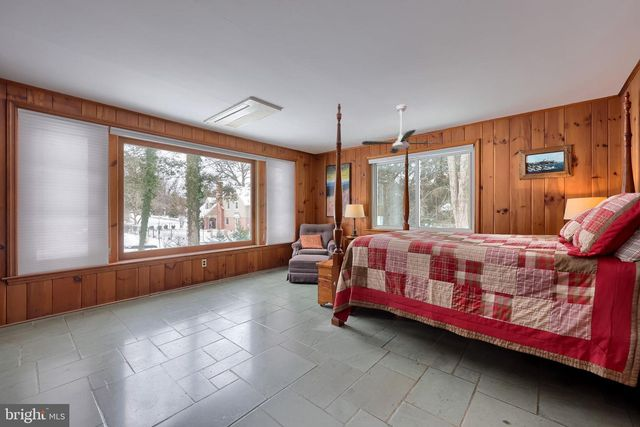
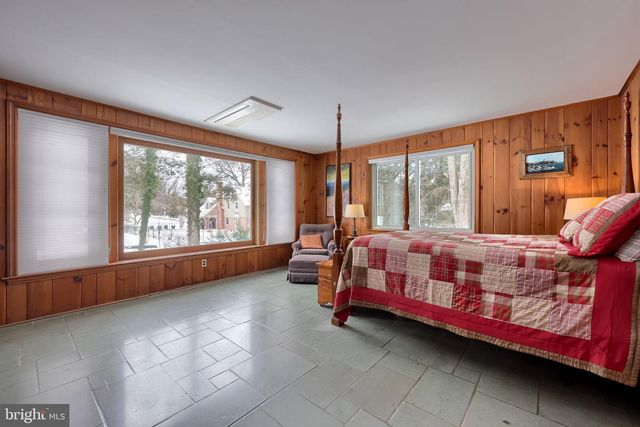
- ceiling fan [361,104,441,154]
